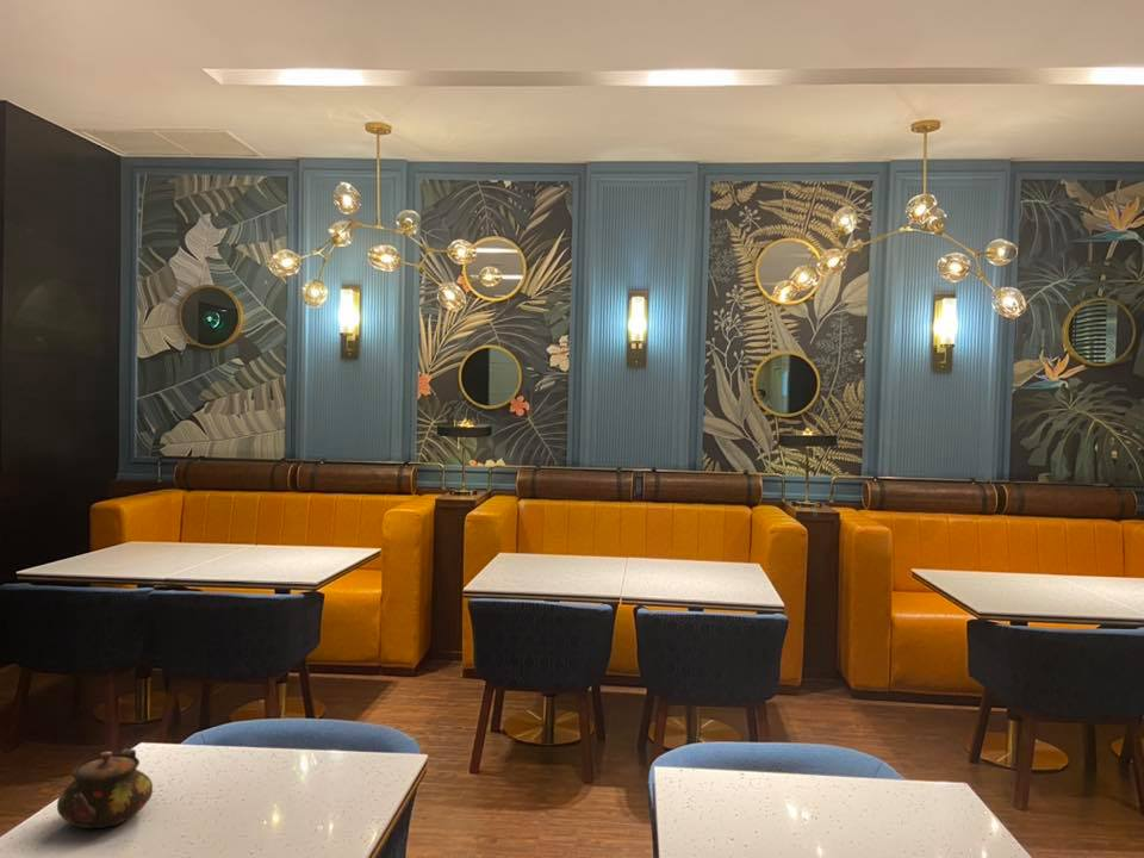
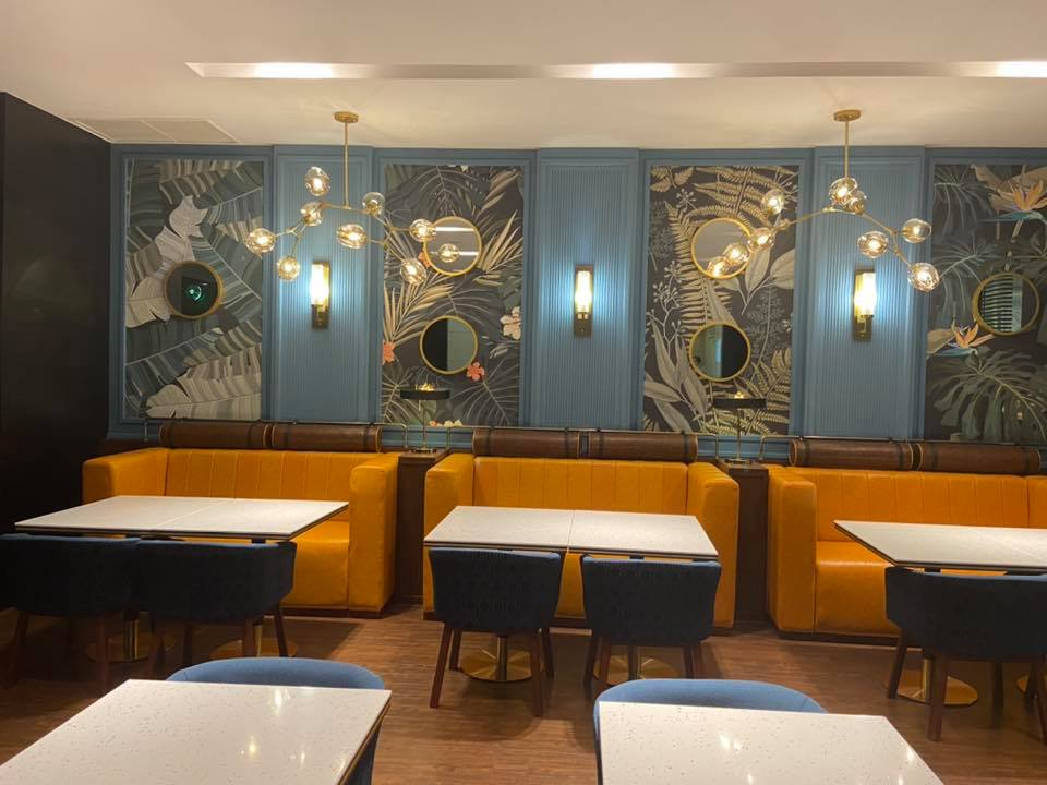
- teapot [56,748,154,829]
